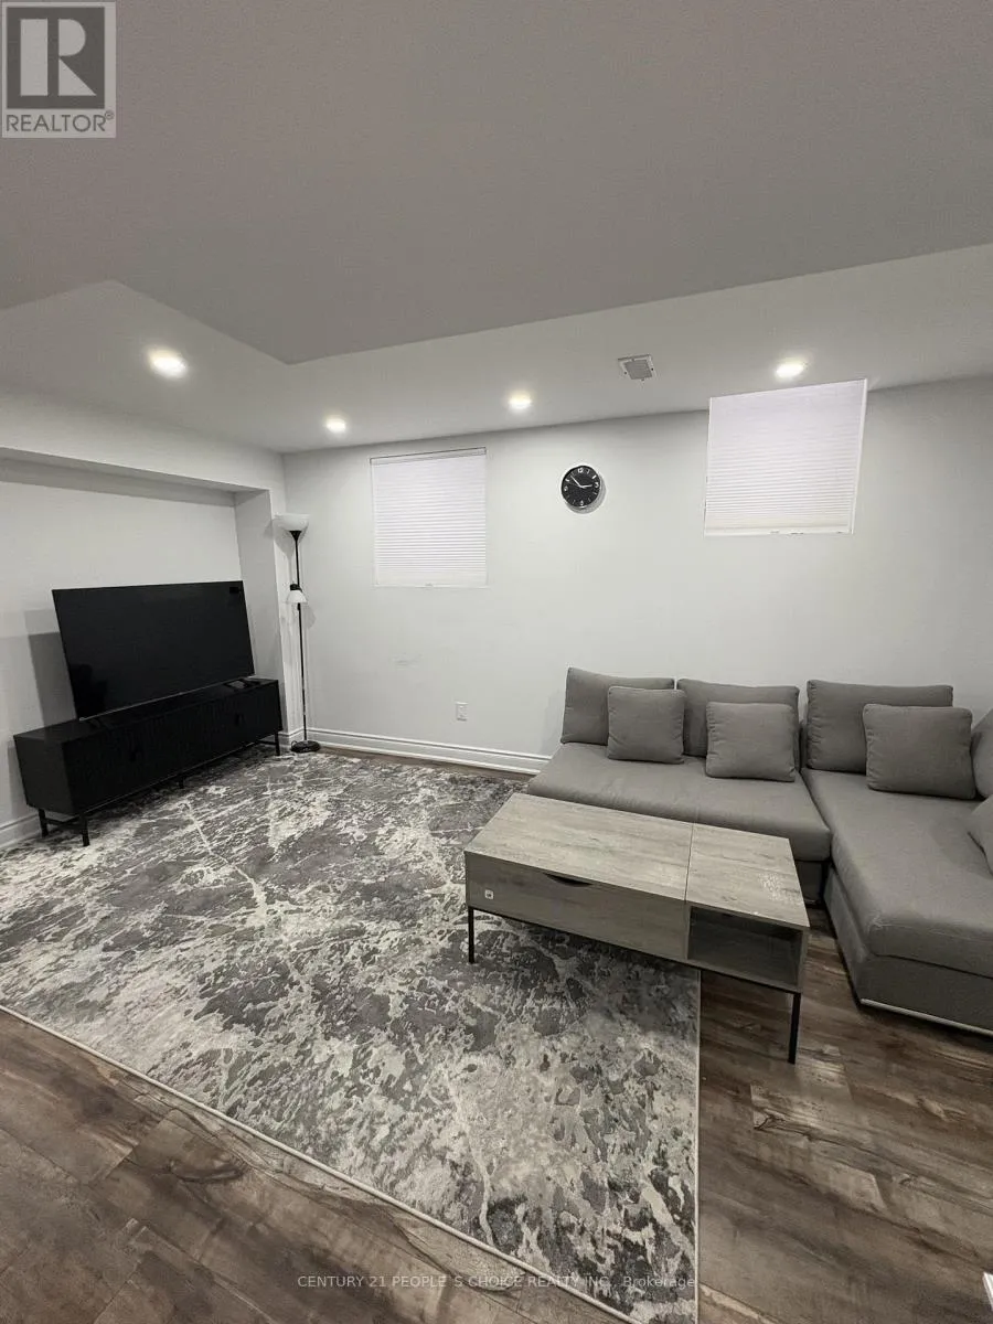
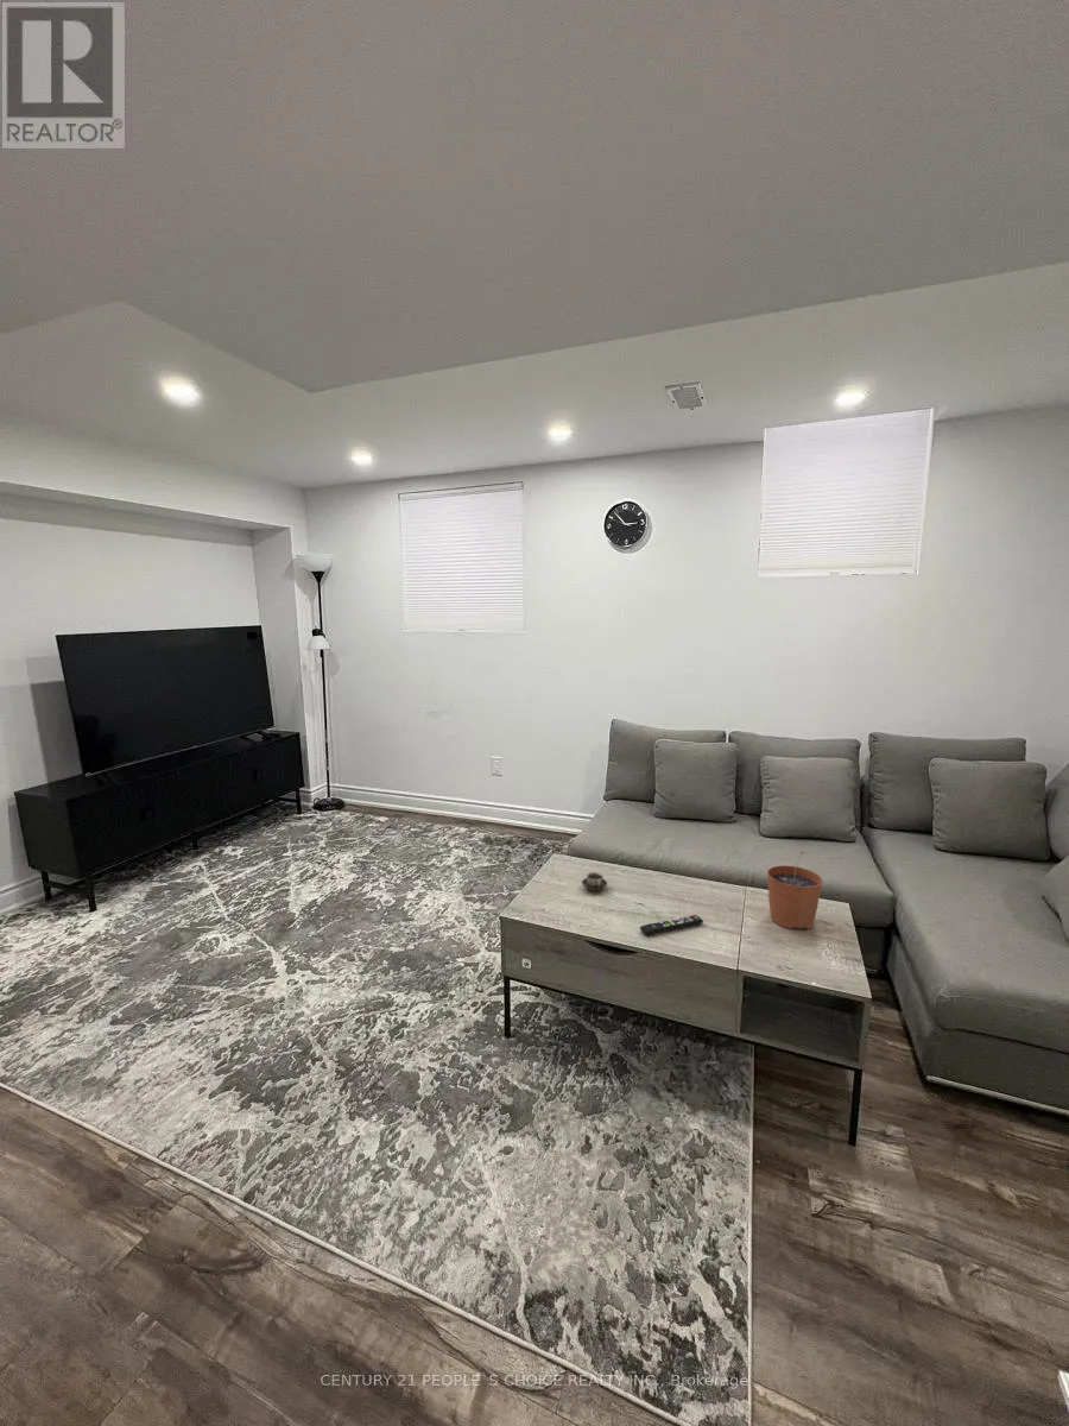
+ remote control [639,914,704,938]
+ plant pot [766,850,823,930]
+ cup [581,871,608,892]
